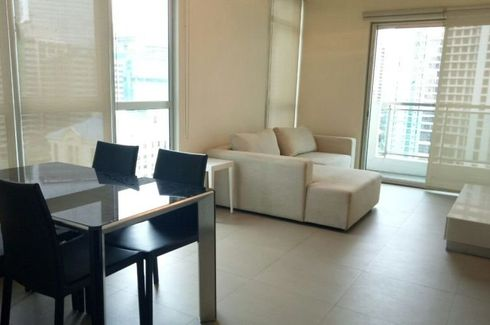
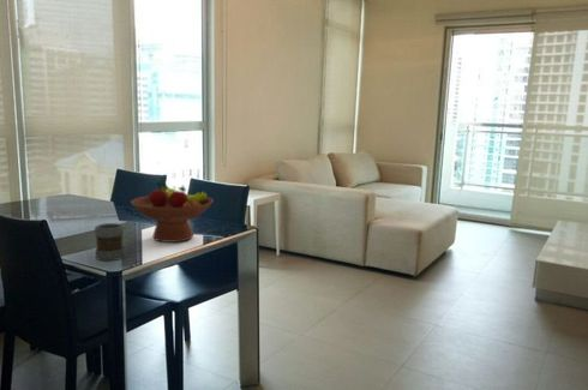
+ fruit bowl [130,181,215,244]
+ mug [94,222,126,262]
